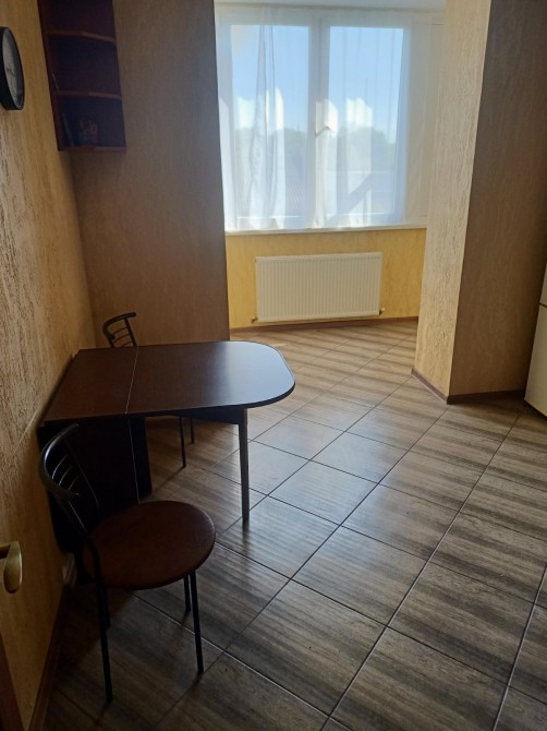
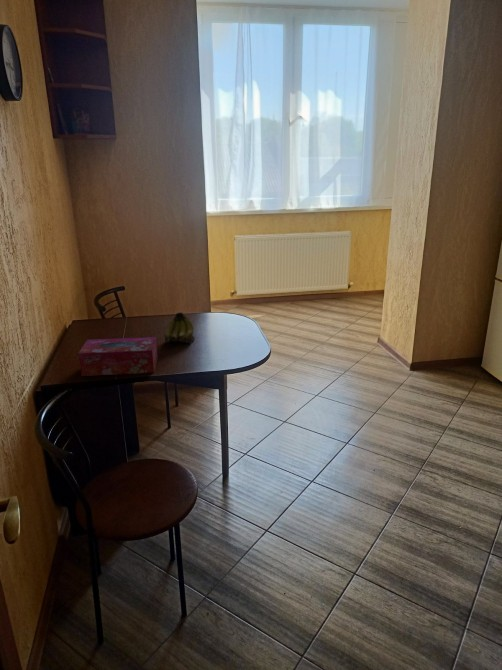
+ tissue box [77,336,159,377]
+ fruit [163,311,196,344]
